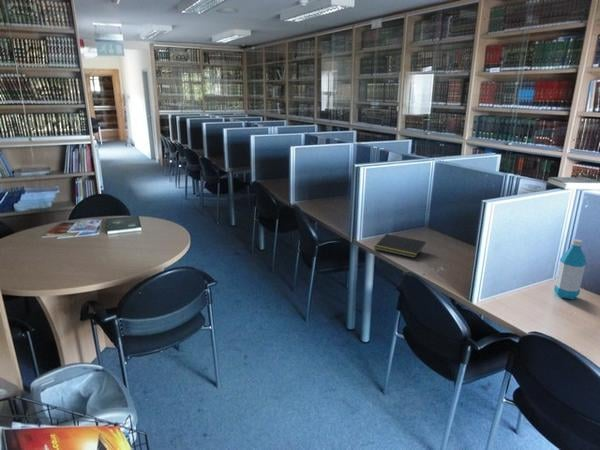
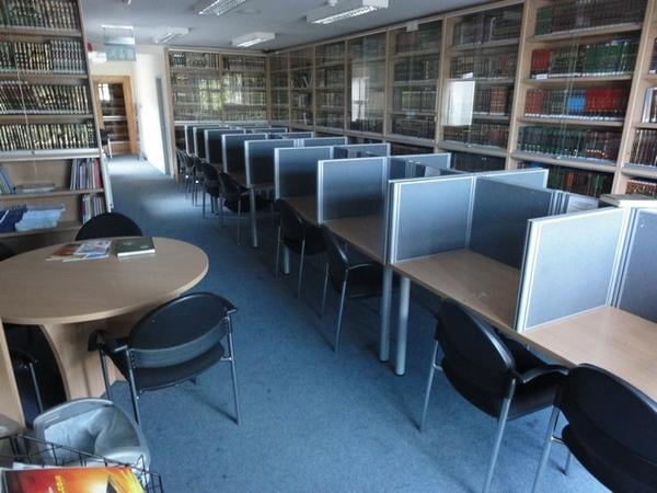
- notepad [373,233,427,259]
- water bottle [553,238,587,300]
